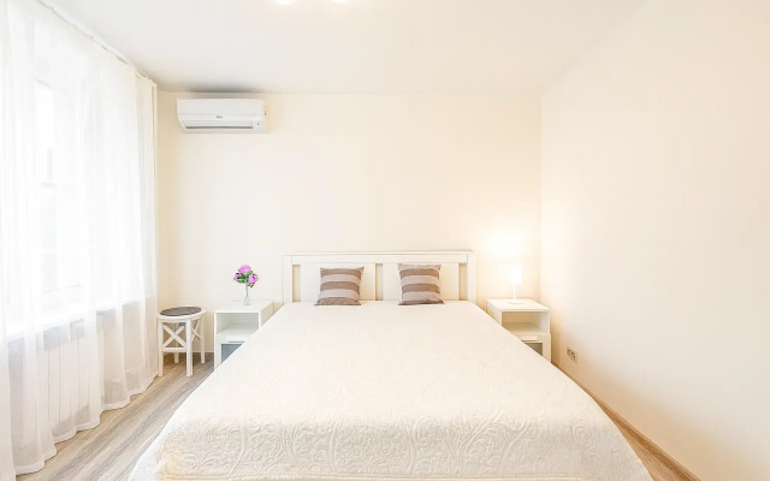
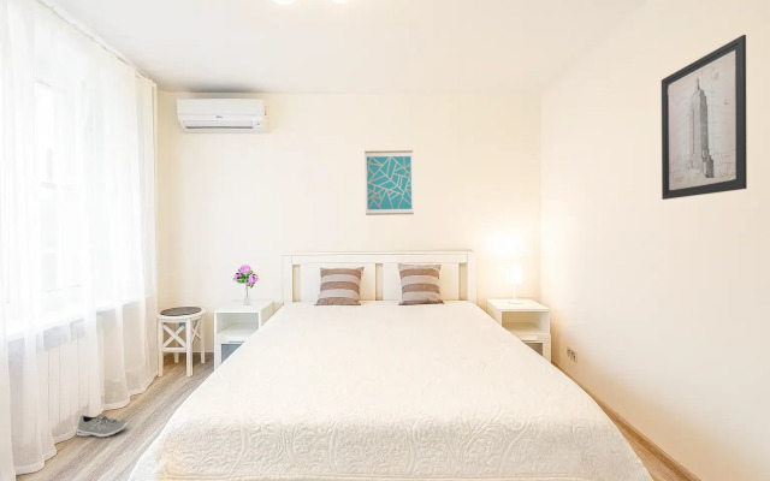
+ wall art [661,34,748,201]
+ wall art [363,149,415,216]
+ sneaker [76,412,129,438]
